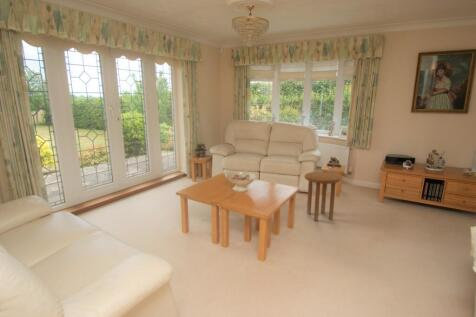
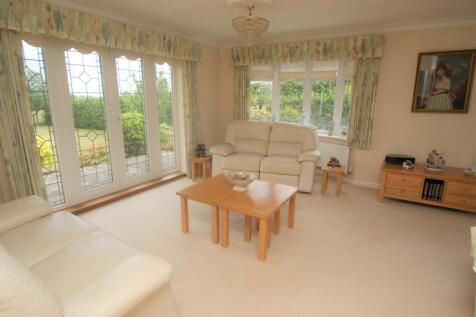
- side table [304,171,341,222]
